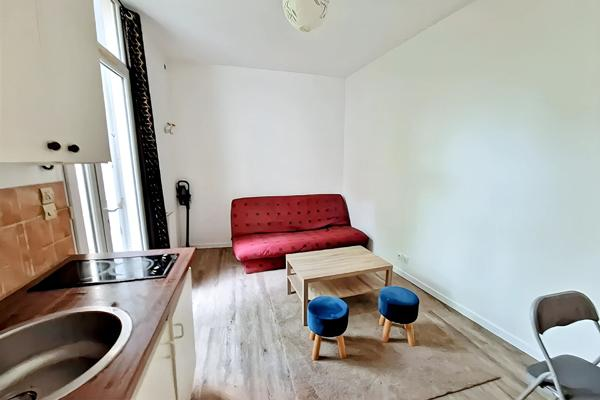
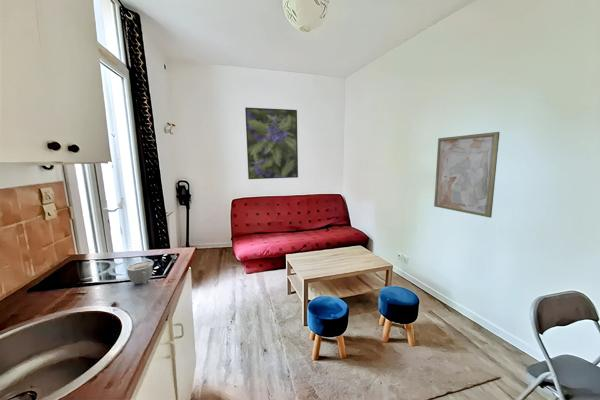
+ wall art [433,131,501,219]
+ mug [126,261,153,285]
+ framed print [244,106,299,180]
